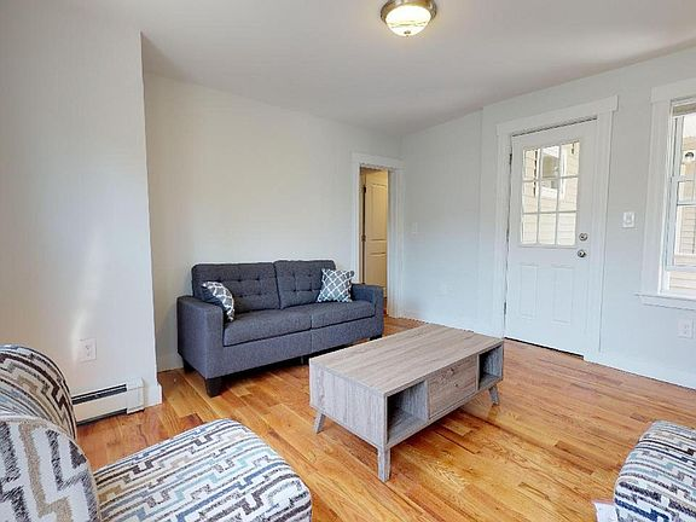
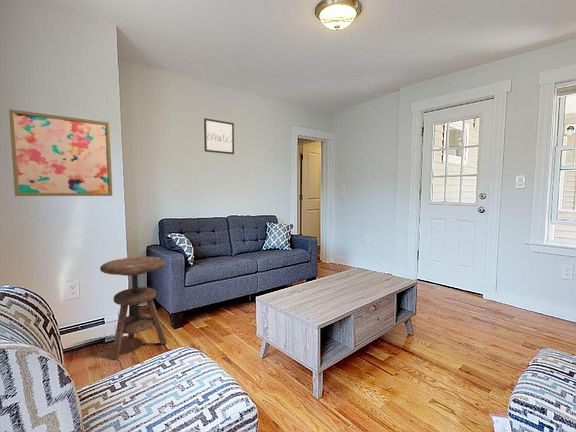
+ wall art [203,117,235,155]
+ wall art [8,108,113,197]
+ side table [99,256,168,361]
